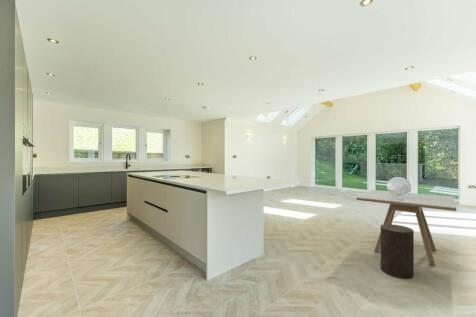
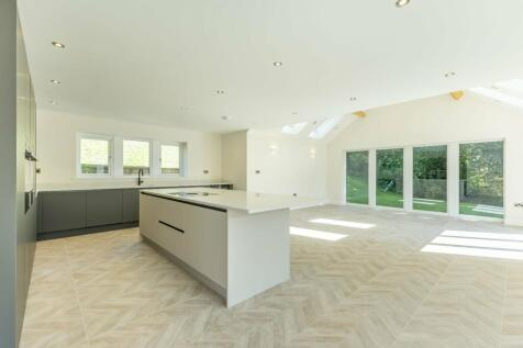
- dining table [356,189,457,266]
- stool [380,223,415,280]
- decorative globe [386,176,412,197]
